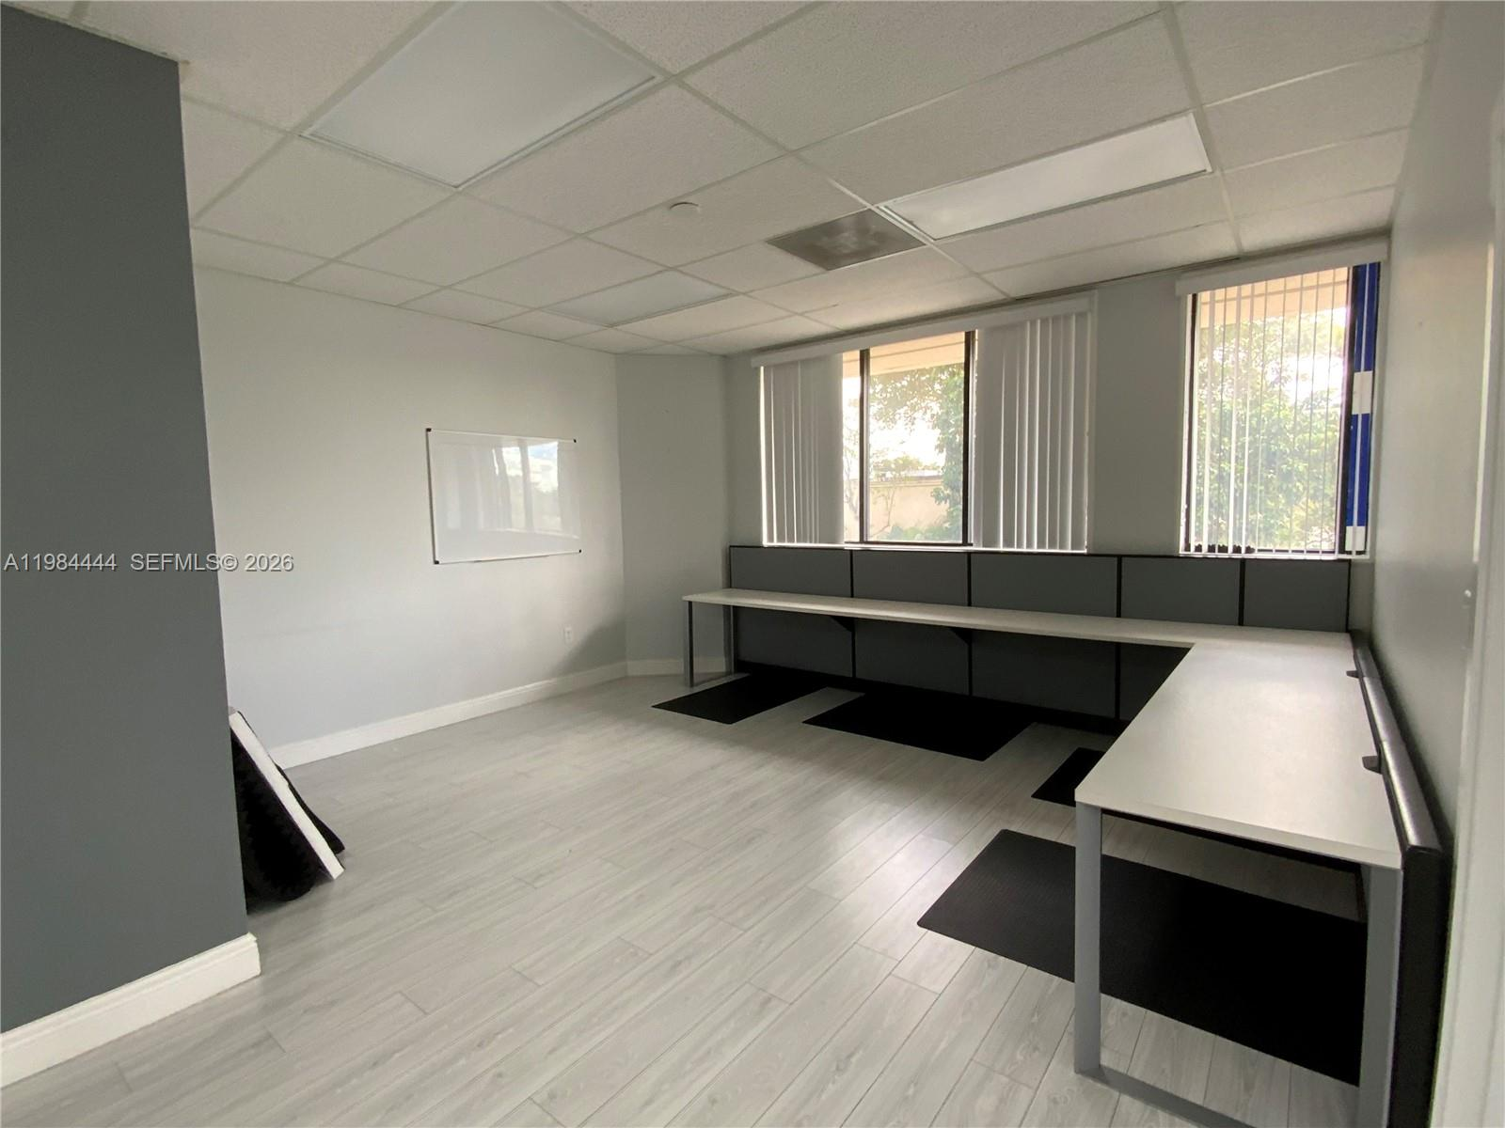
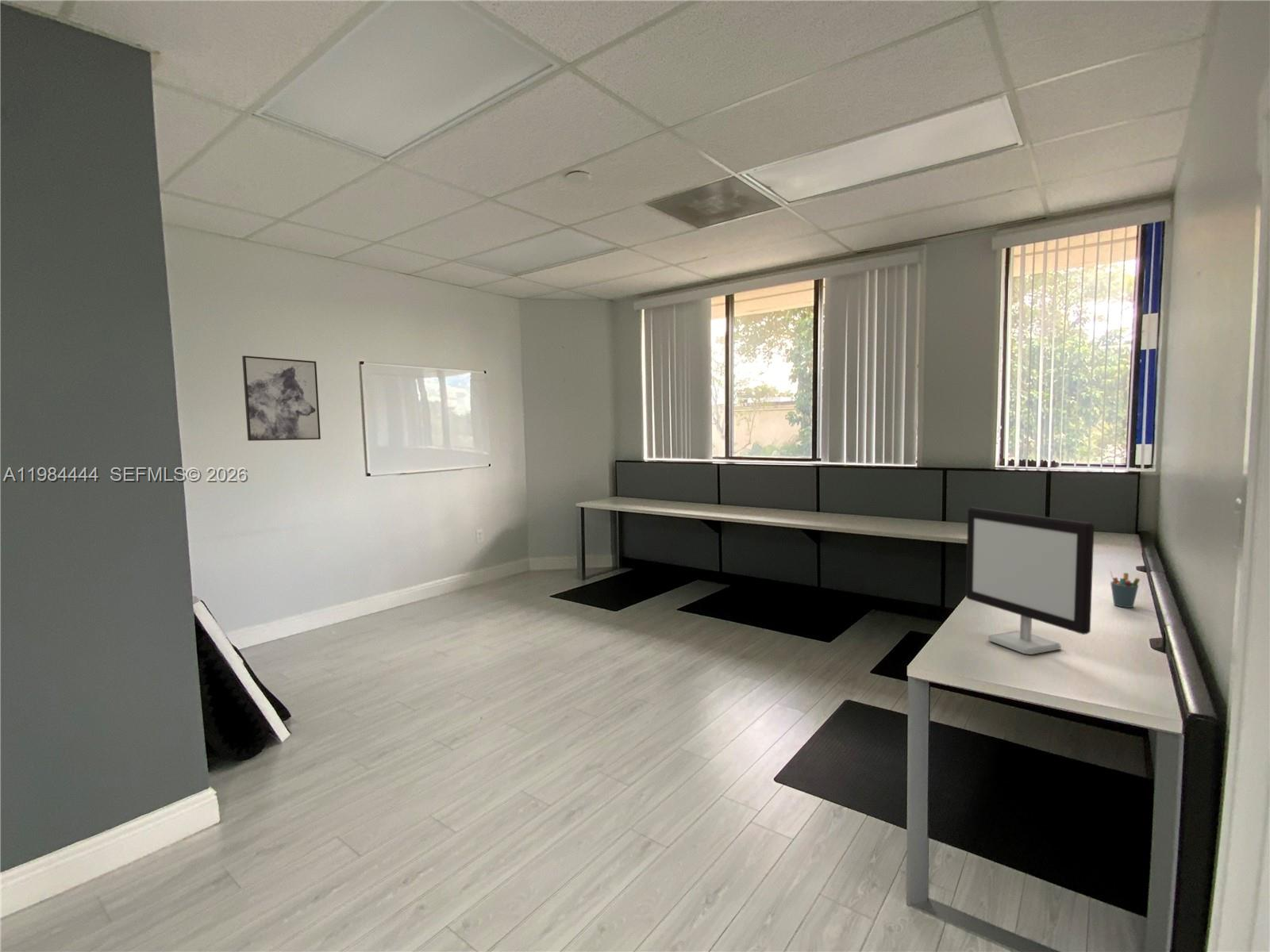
+ wall art [241,355,321,442]
+ computer monitor [965,507,1095,655]
+ pen holder [1109,570,1141,608]
